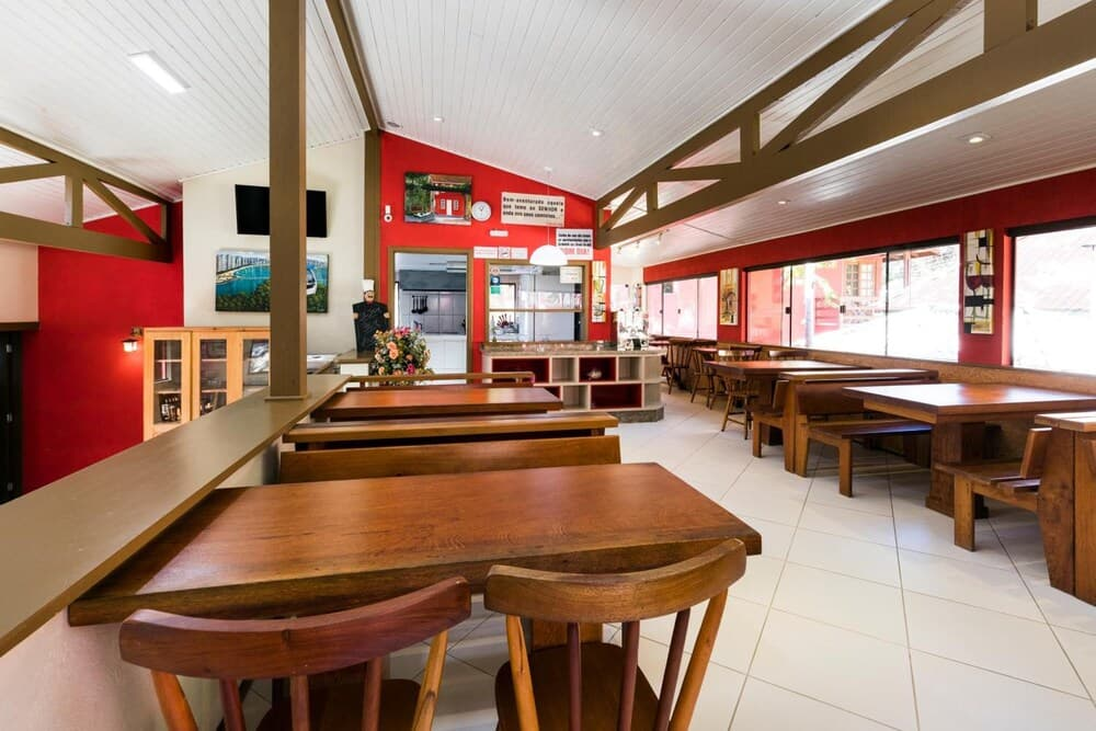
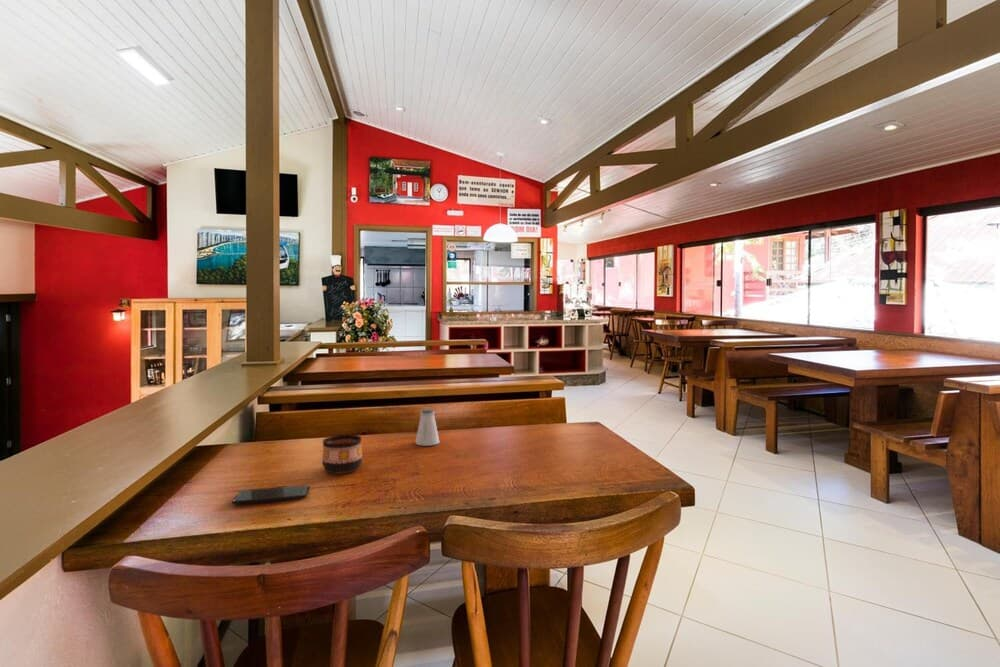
+ cup [321,434,363,475]
+ smartphone [231,484,311,505]
+ saltshaker [415,408,440,447]
